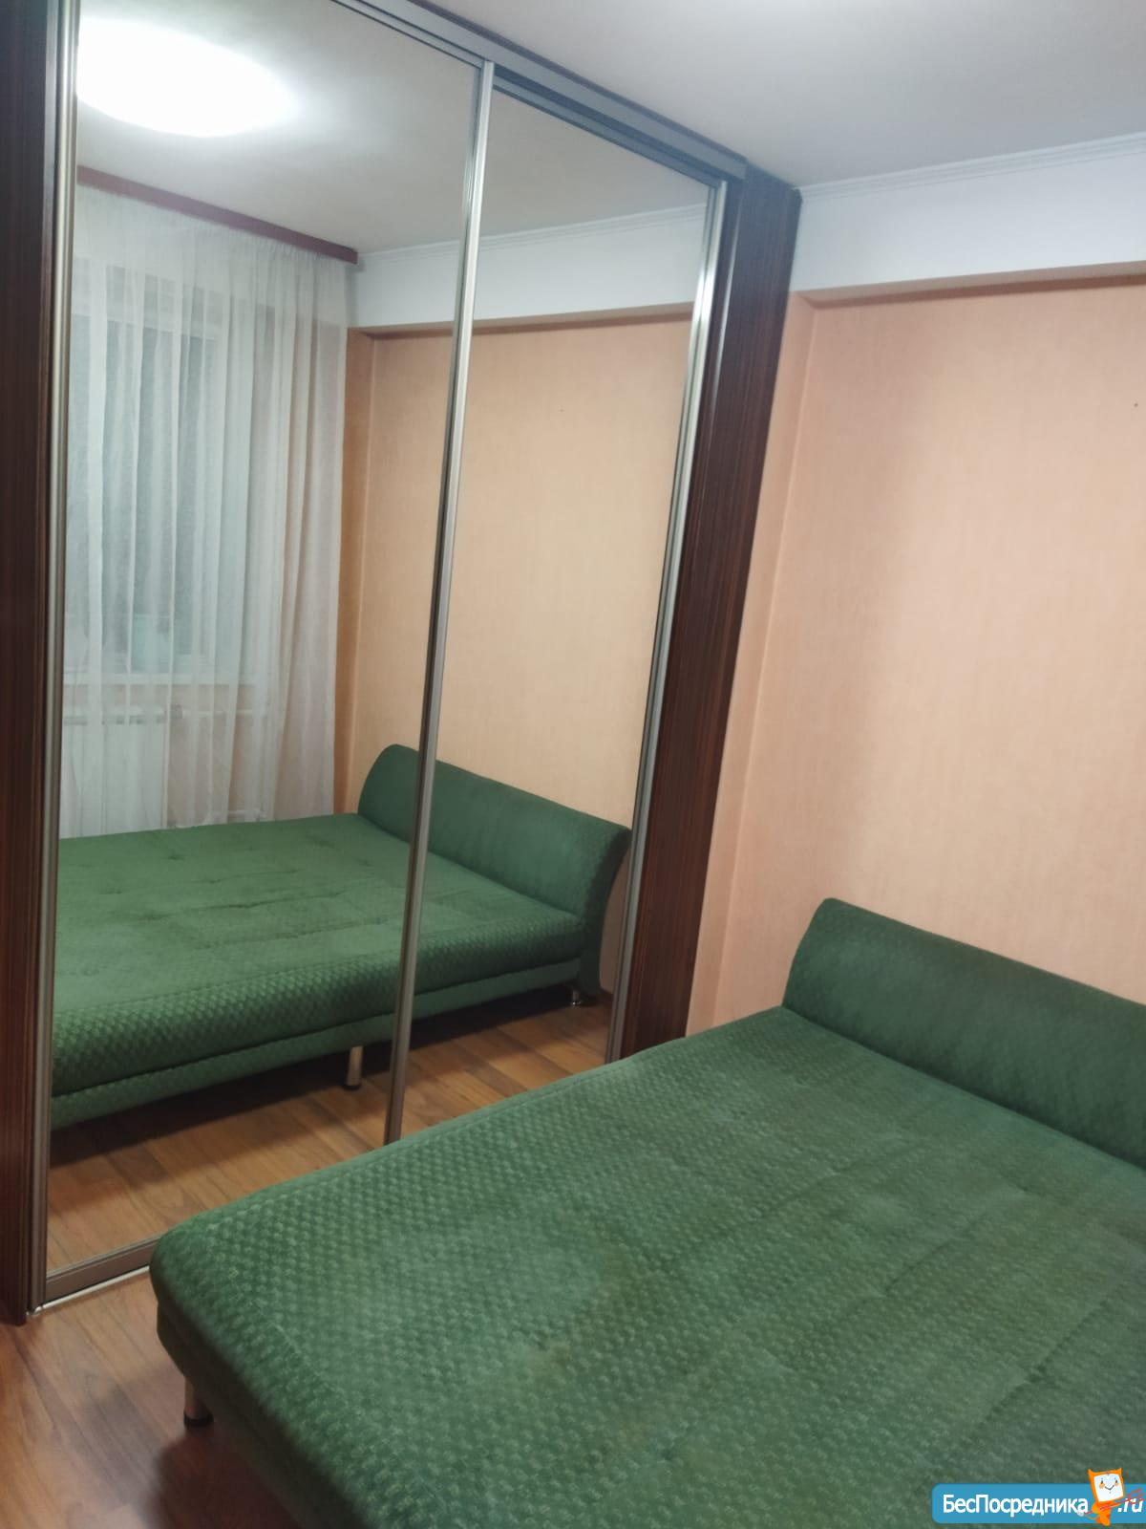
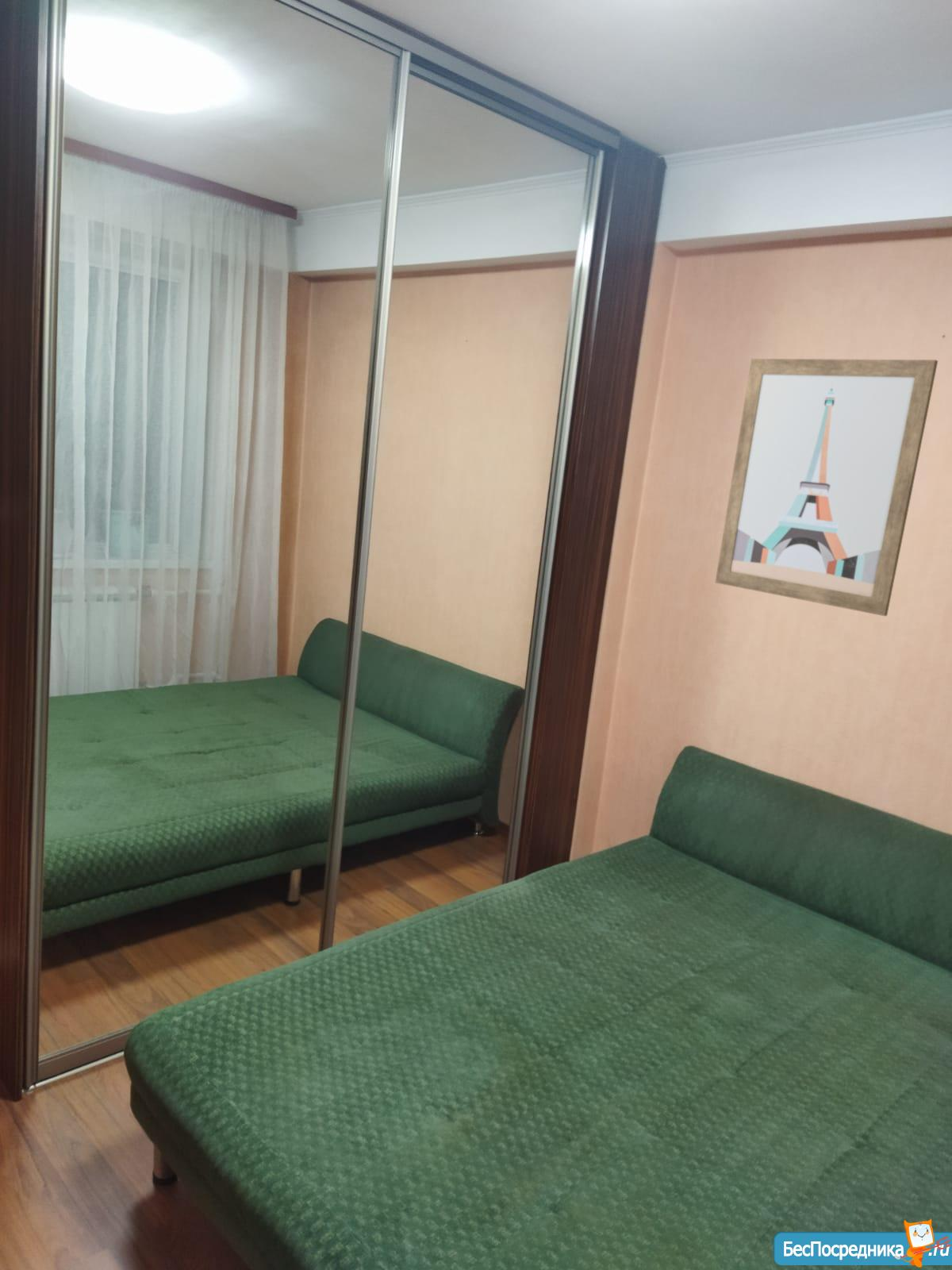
+ wall art [715,358,939,617]
